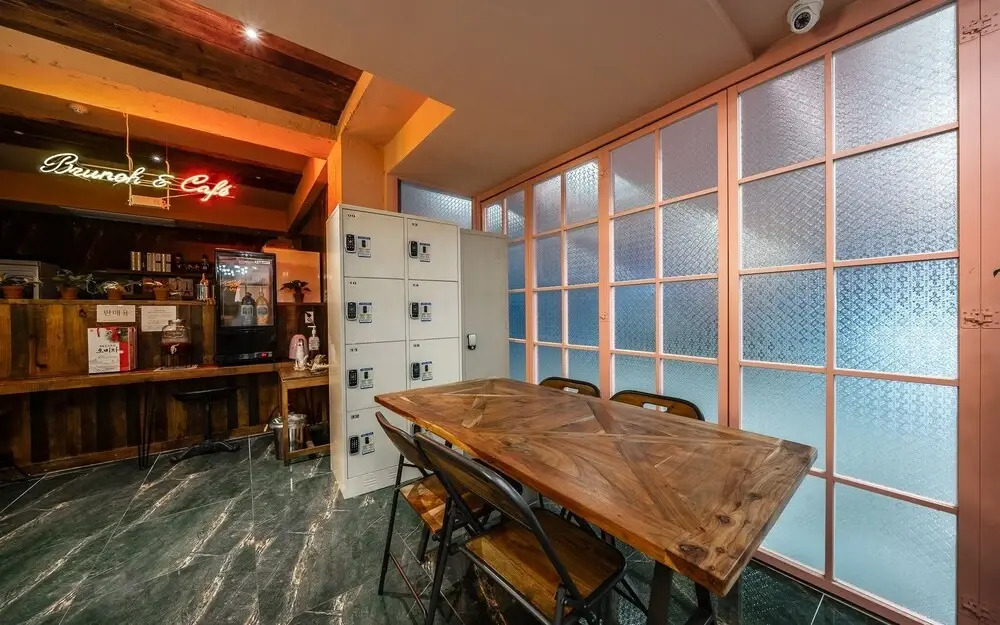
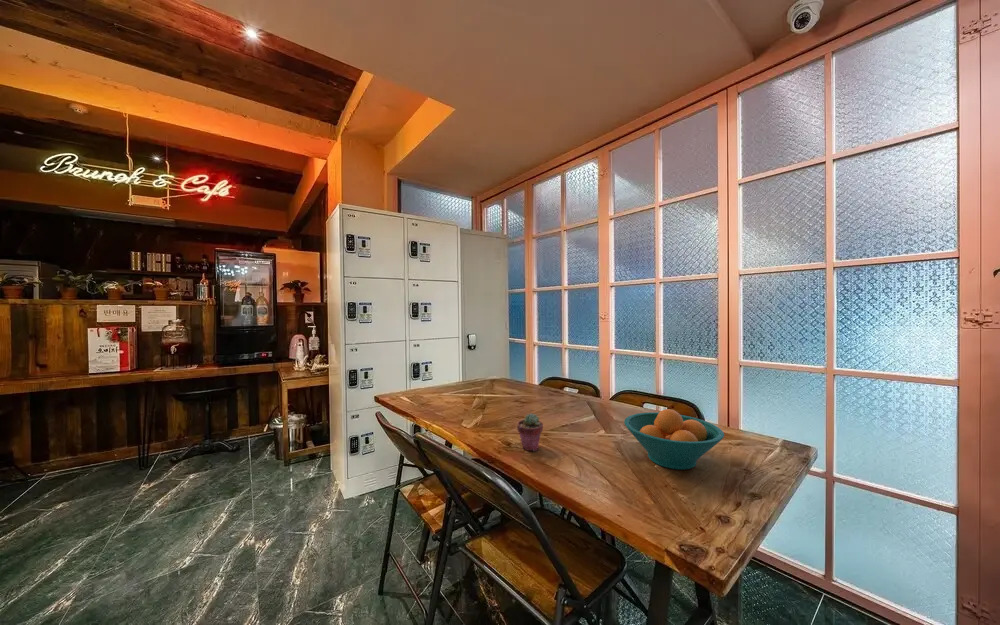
+ potted succulent [516,412,544,452]
+ fruit bowl [623,408,725,471]
